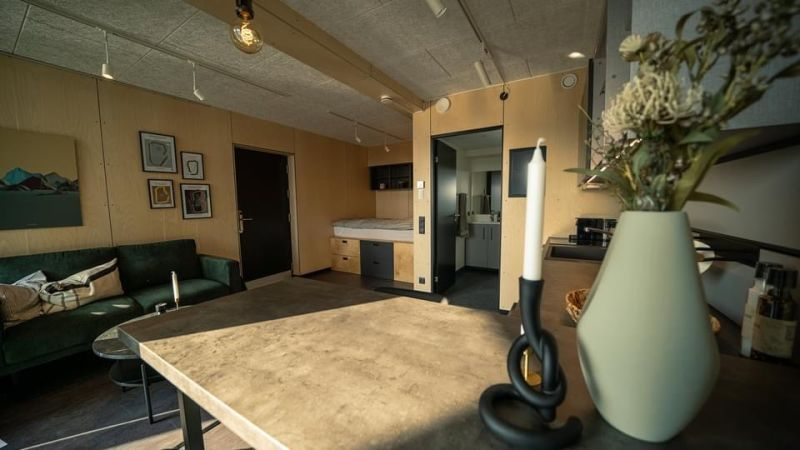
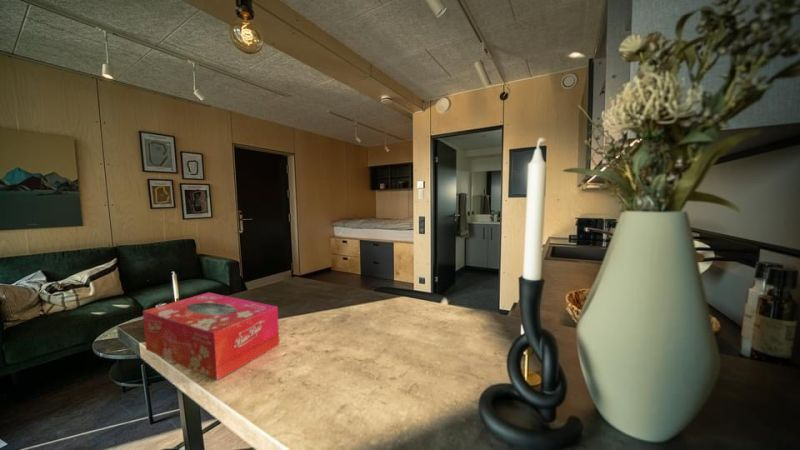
+ tissue box [142,292,280,381]
